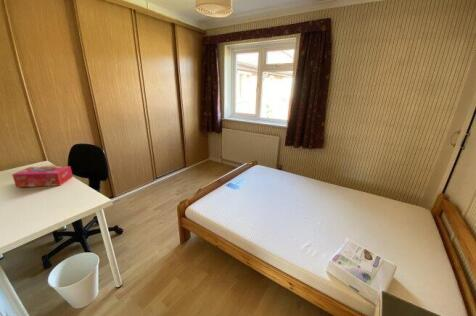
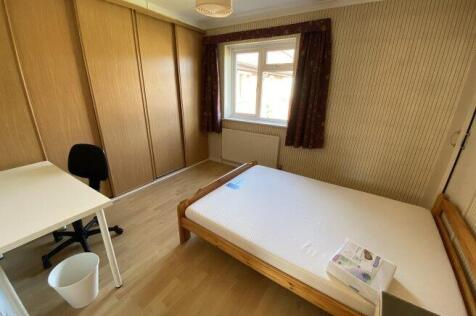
- tissue box [11,165,74,188]
